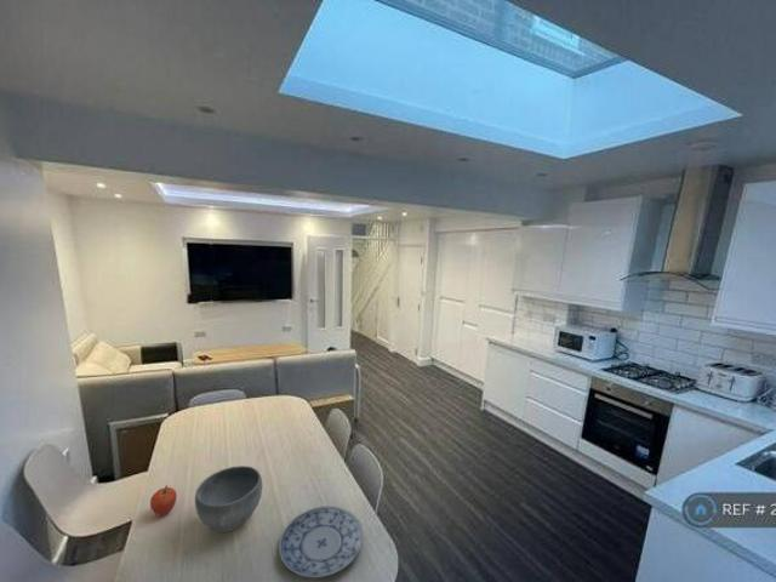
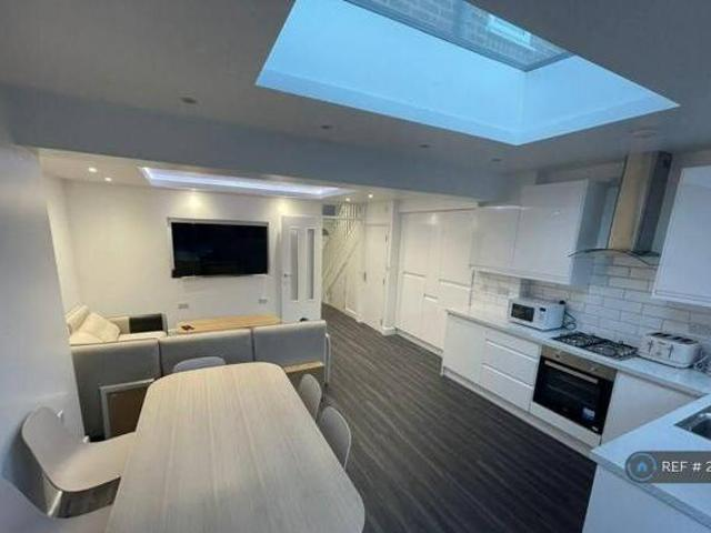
- bowl [194,464,263,534]
- plate [278,506,364,578]
- apple [149,484,178,517]
